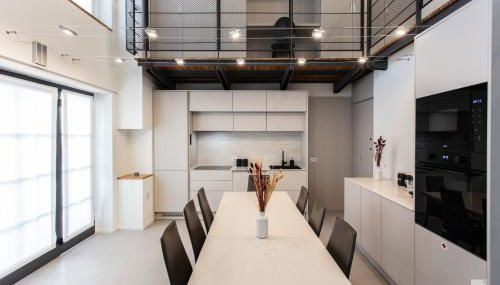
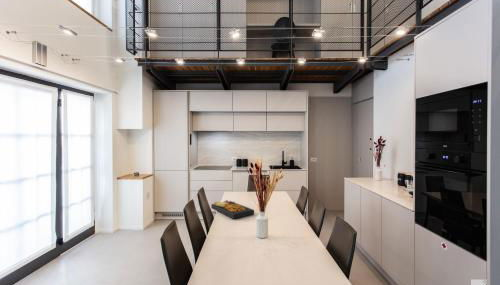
+ food platter [210,199,255,220]
